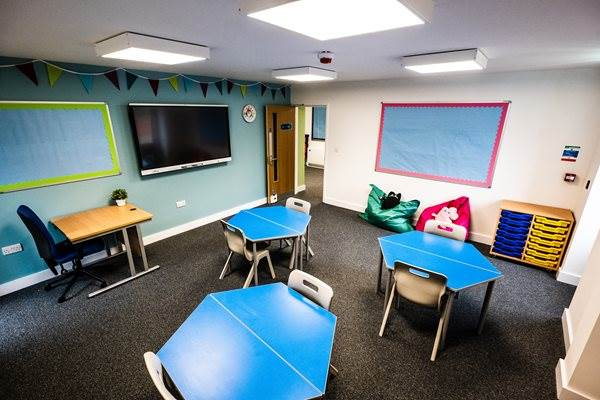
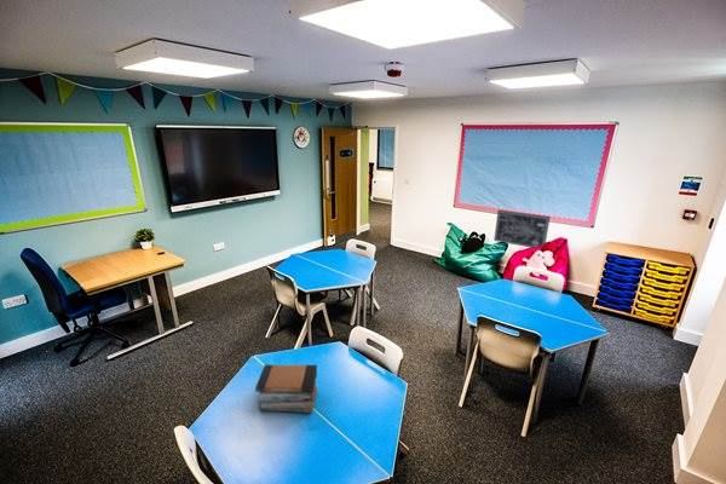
+ book stack [254,364,318,414]
+ wall art [492,209,552,249]
